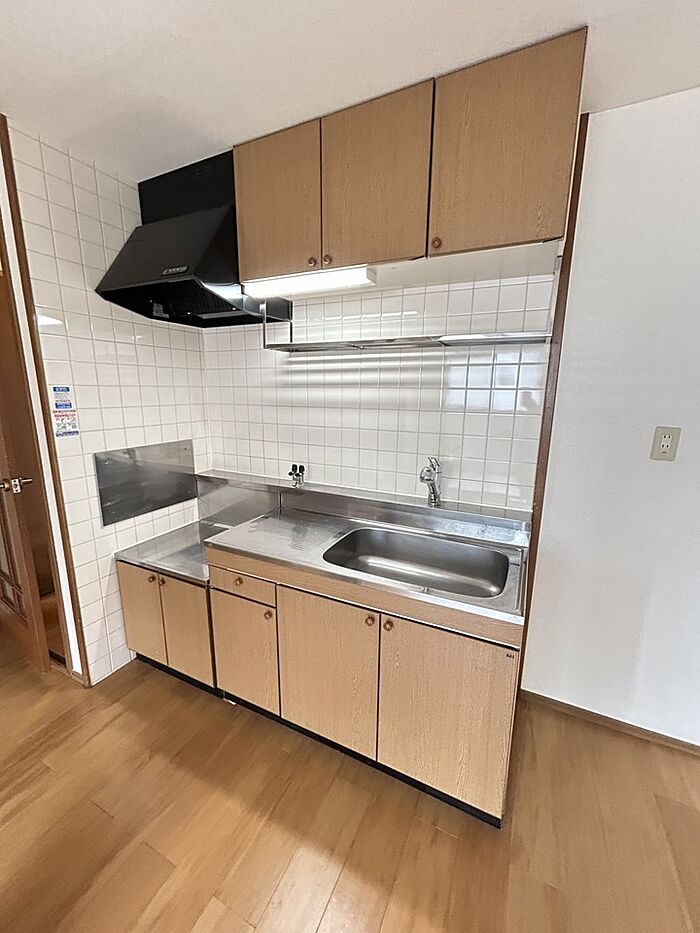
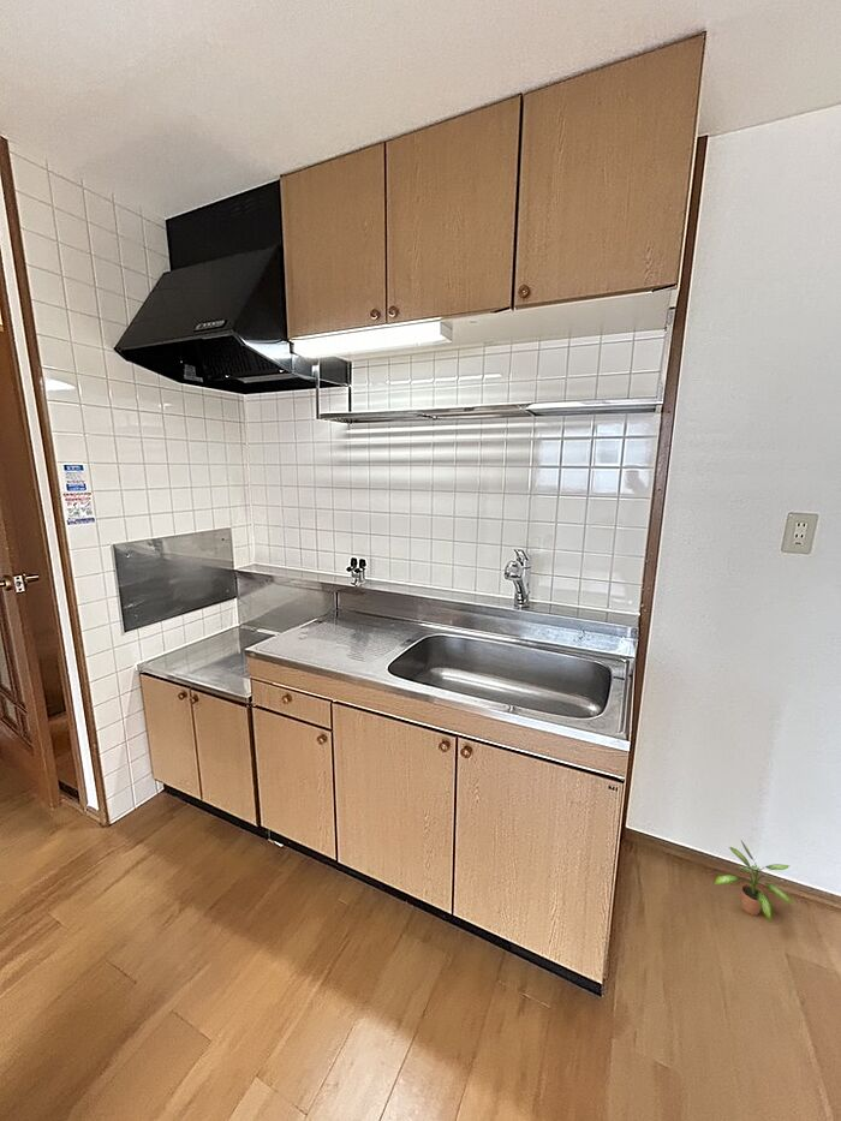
+ potted plant [714,840,793,923]
